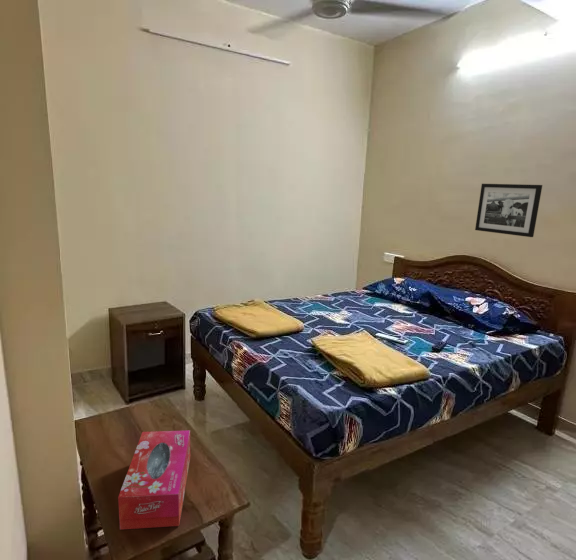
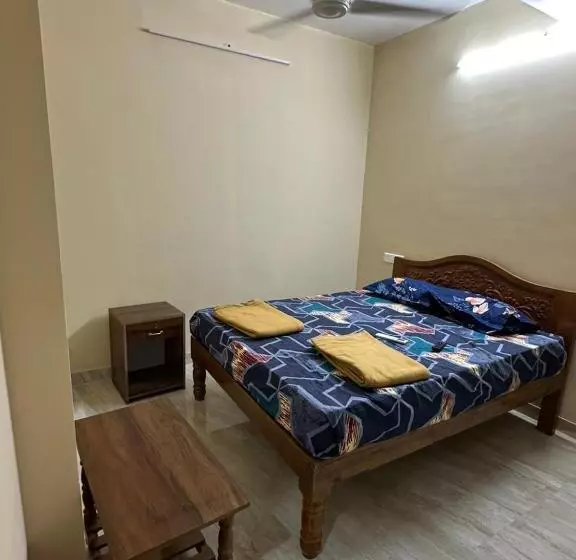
- tissue box [117,429,191,531]
- picture frame [474,183,543,238]
